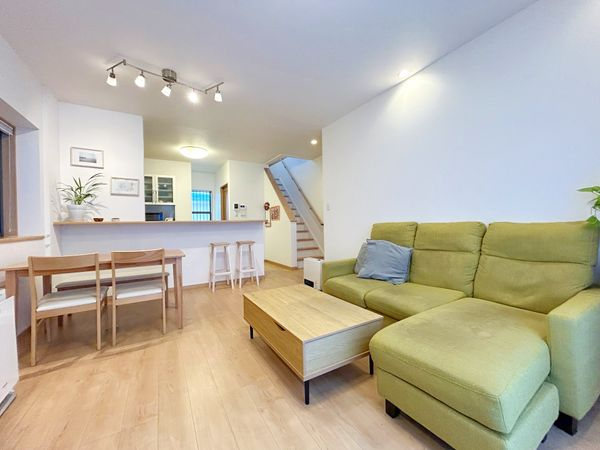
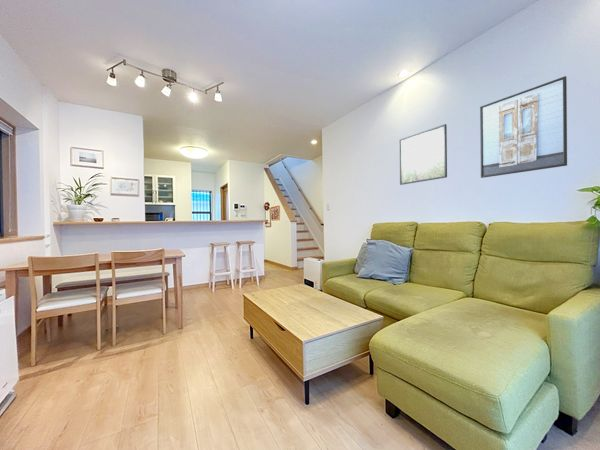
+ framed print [479,75,568,179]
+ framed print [398,123,448,186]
